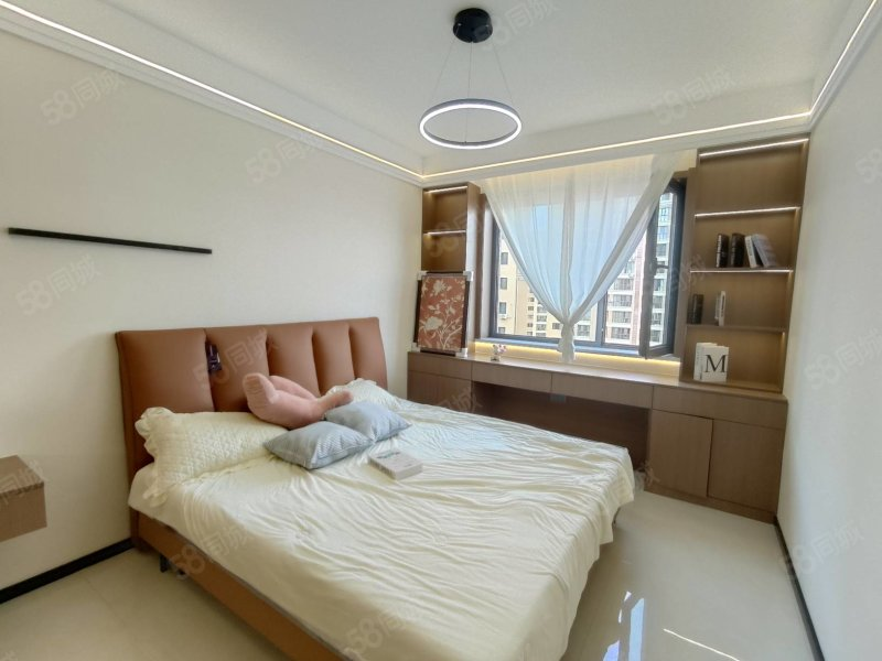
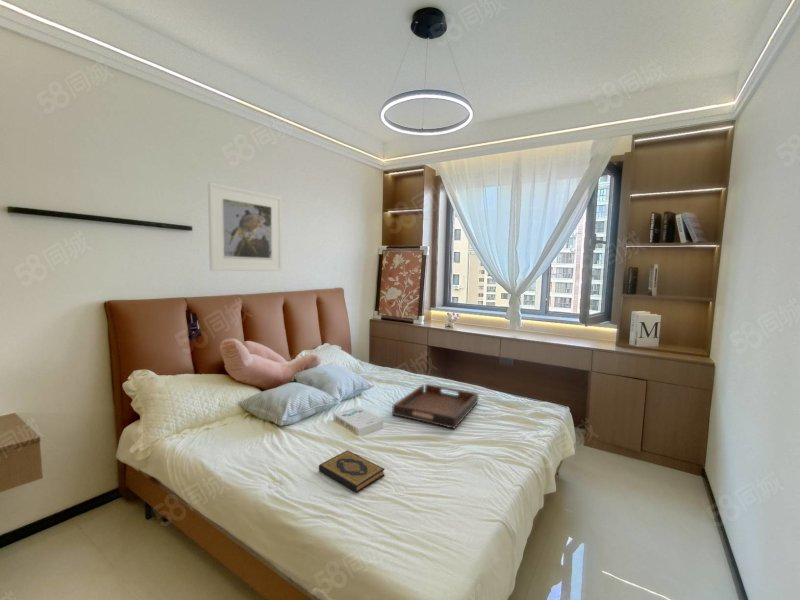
+ serving tray [391,383,479,430]
+ hardback book [318,449,386,493]
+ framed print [207,181,283,272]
